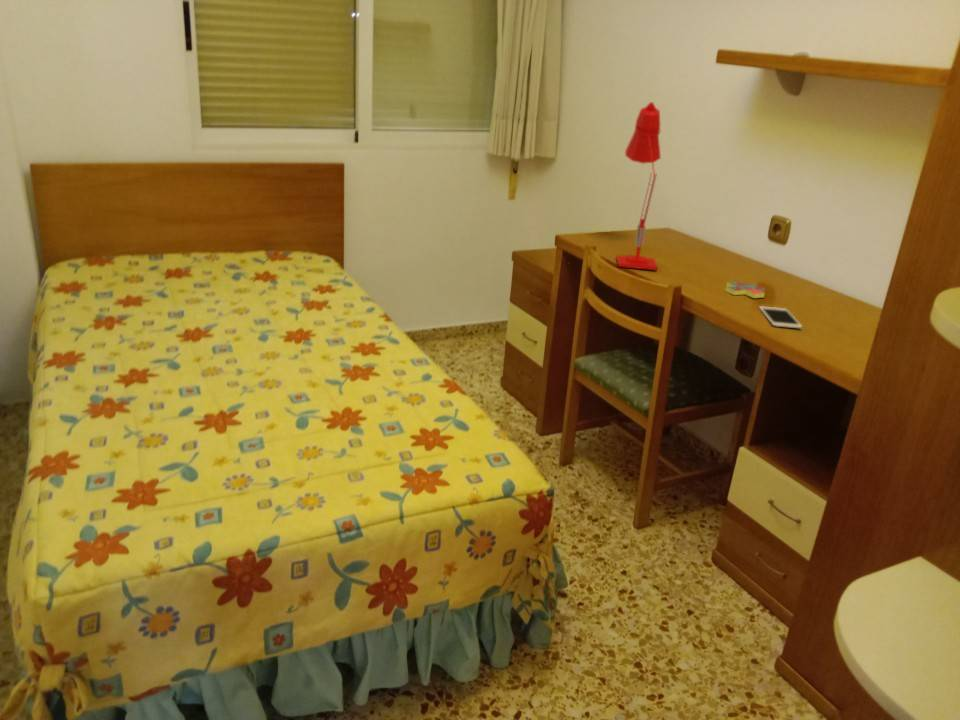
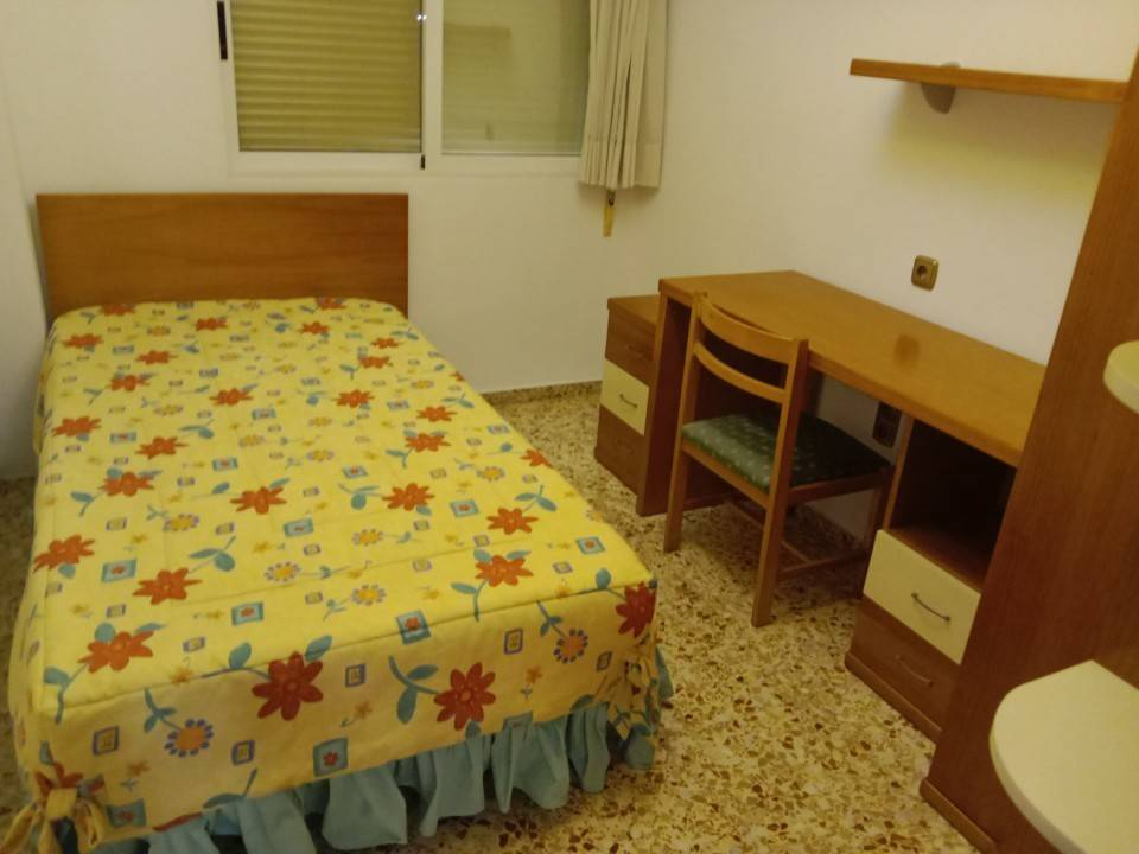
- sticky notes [724,281,766,299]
- desk lamp [615,101,662,271]
- cell phone [758,305,803,330]
